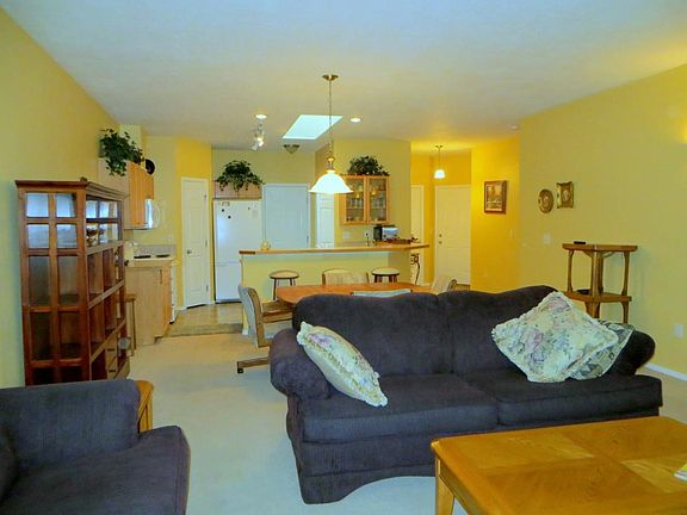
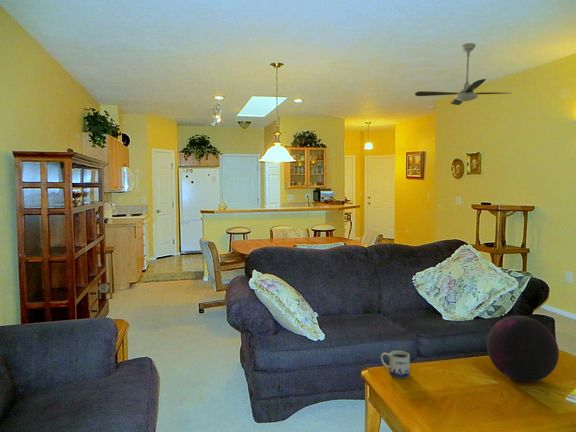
+ decorative orb [486,315,560,383]
+ mug [380,350,411,379]
+ ceiling fan [414,42,510,106]
